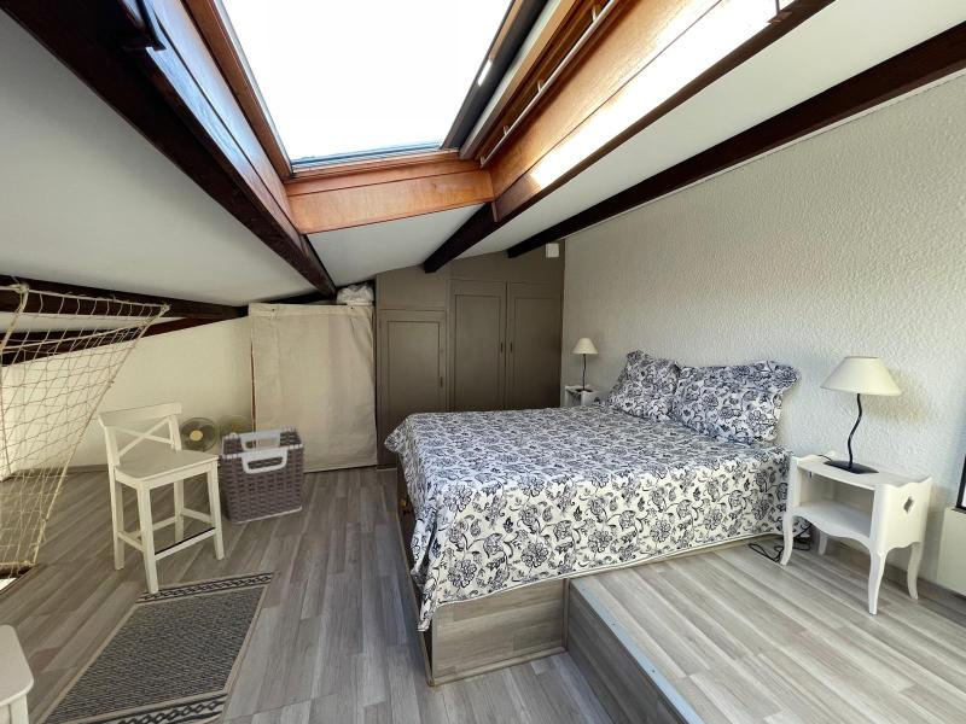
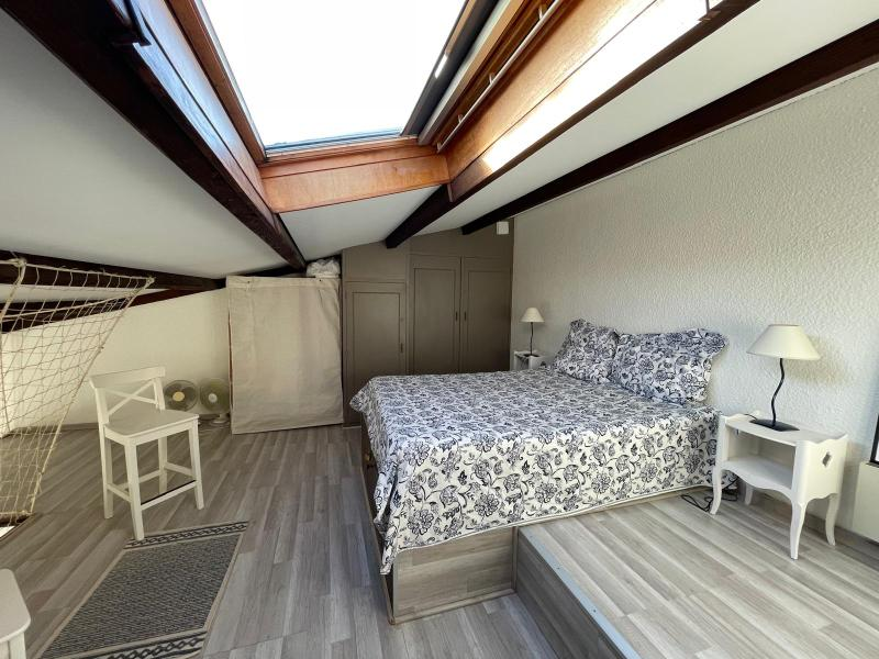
- clothes hamper [220,426,305,525]
